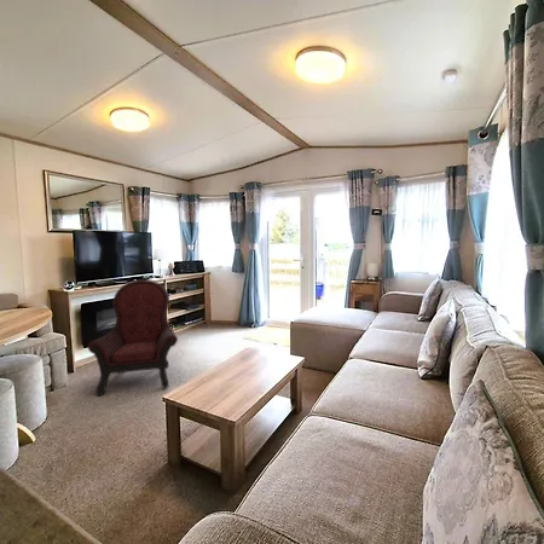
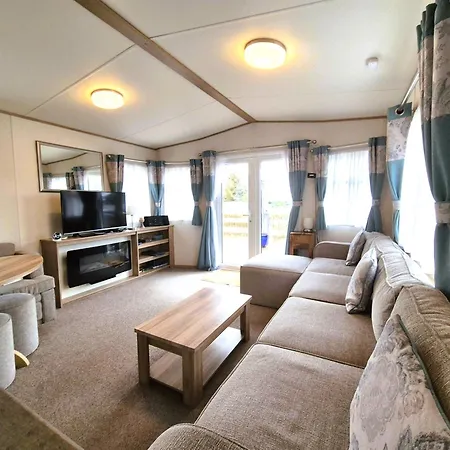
- armchair [87,278,179,397]
